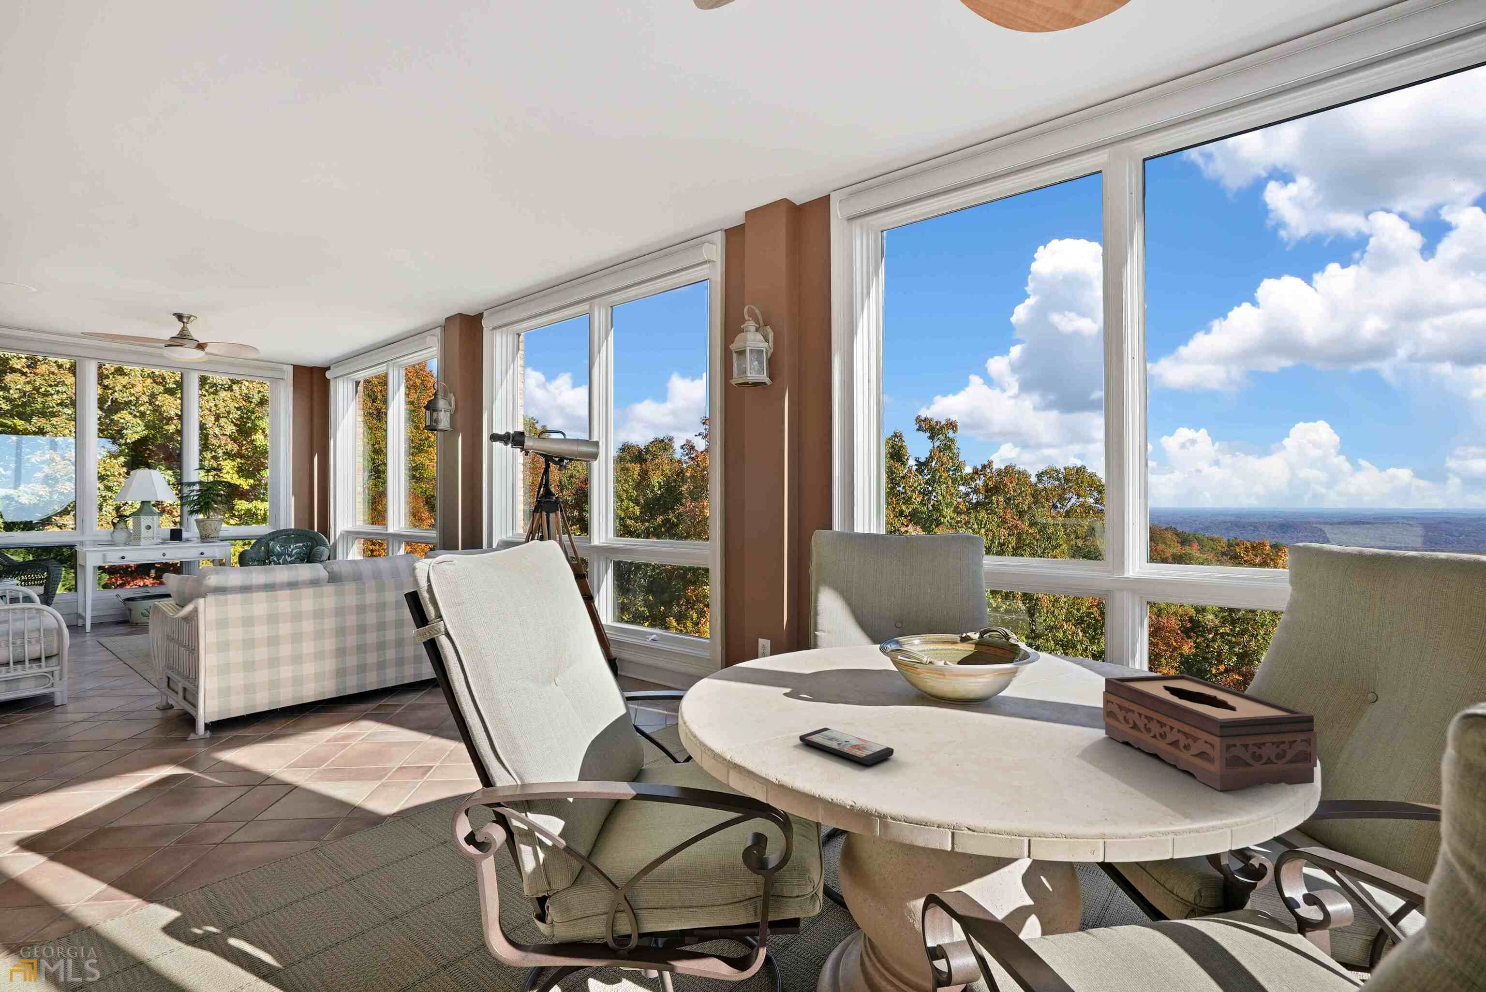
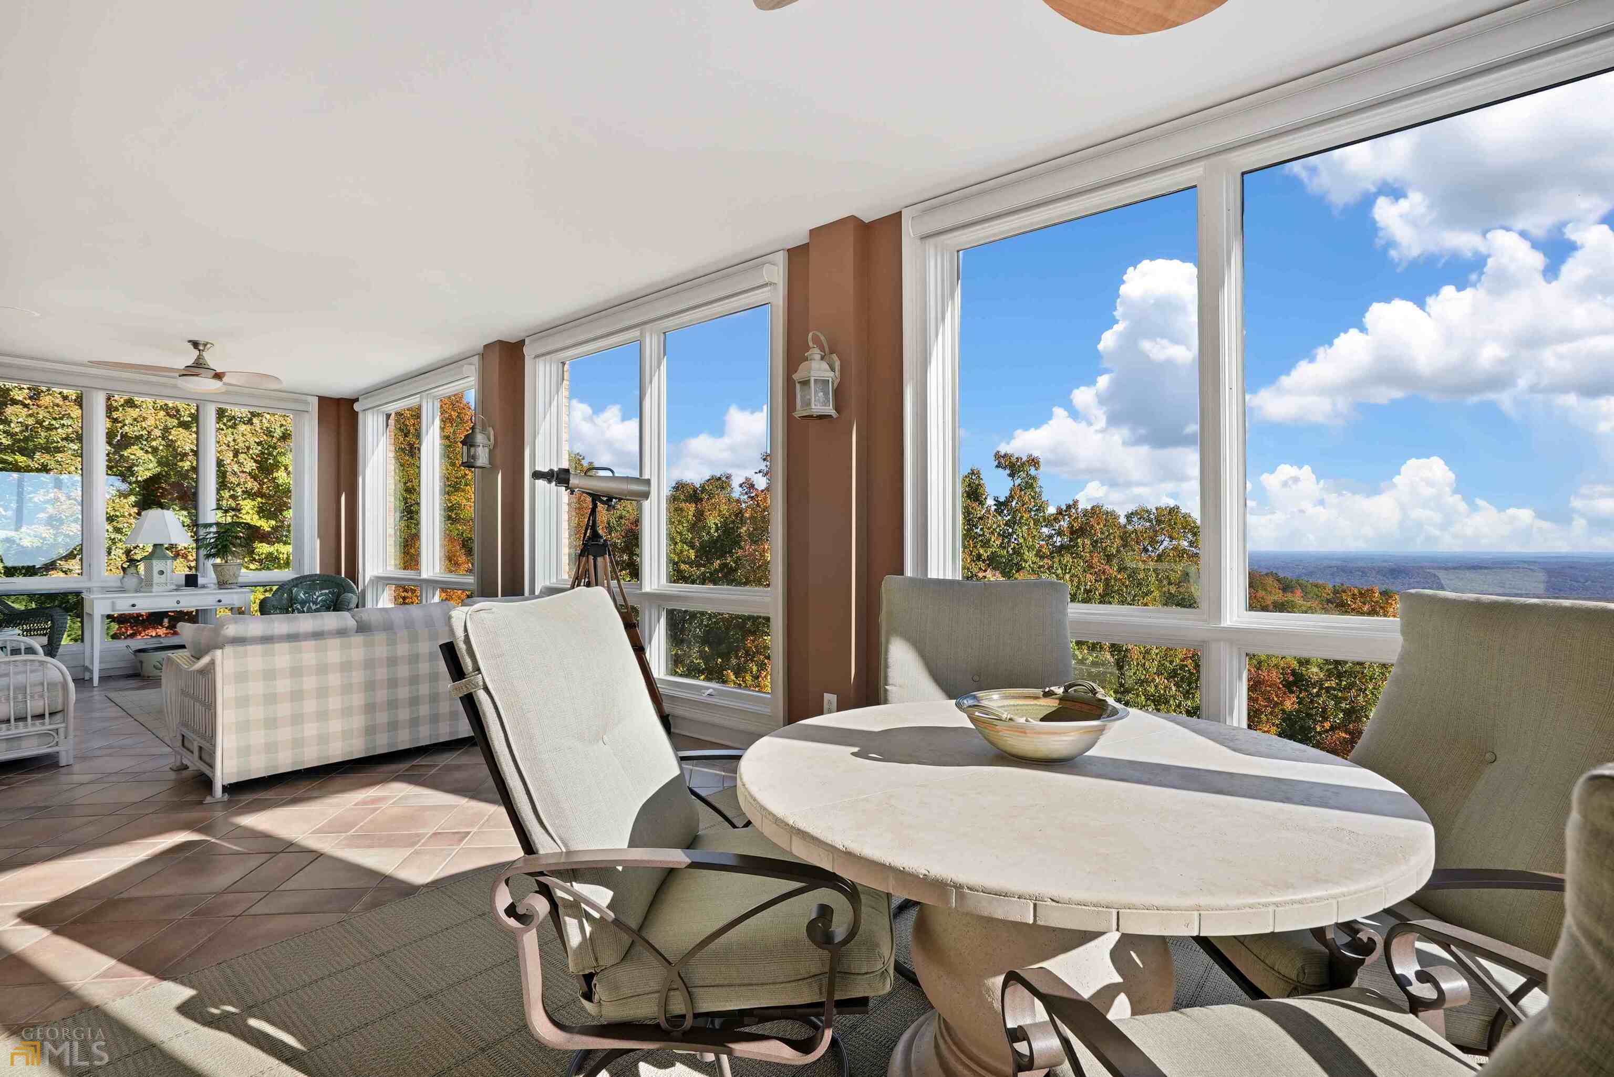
- smartphone [798,727,895,765]
- tissue box [1103,674,1318,790]
